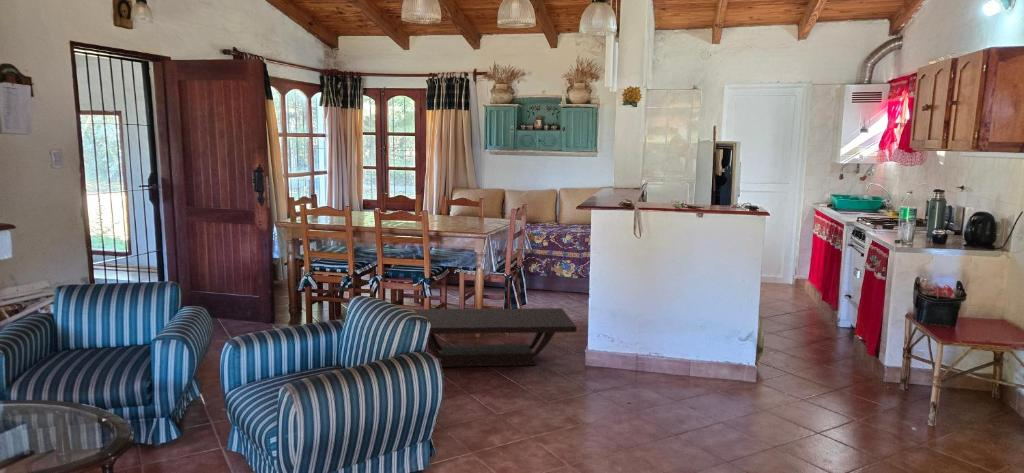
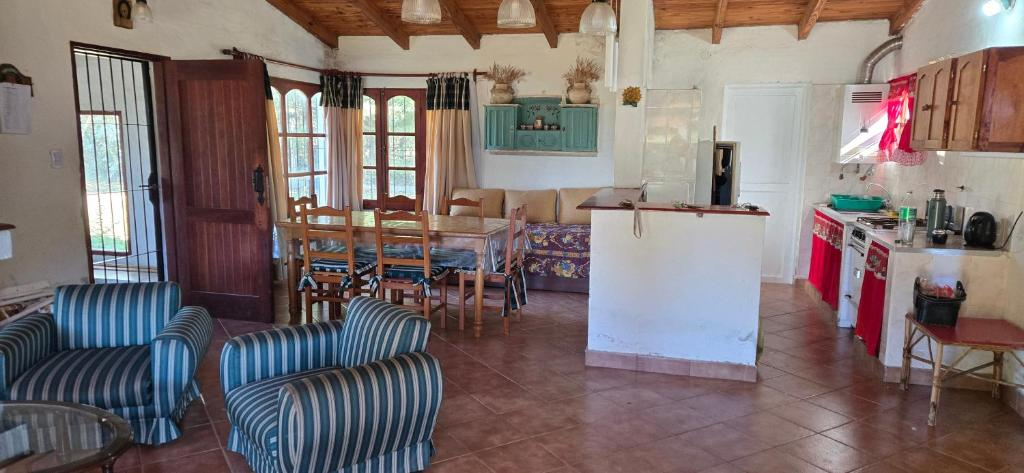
- coffee table [411,307,578,368]
